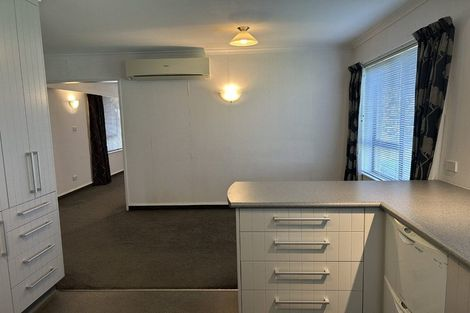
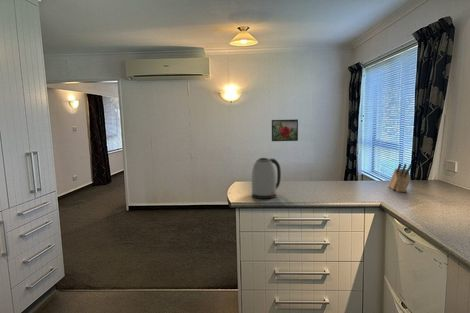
+ kettle [251,157,282,200]
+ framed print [271,118,299,142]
+ knife block [387,162,413,193]
